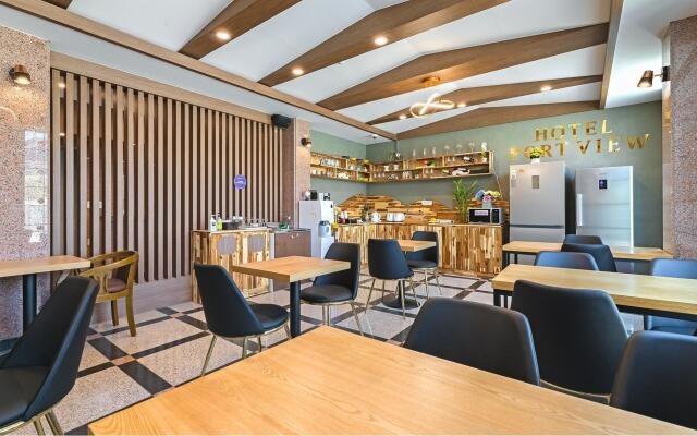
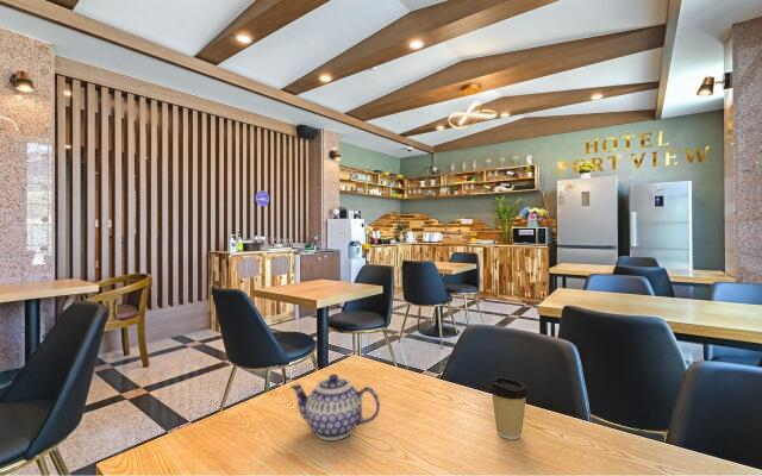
+ coffee cup [487,376,531,440]
+ teapot [288,372,381,441]
